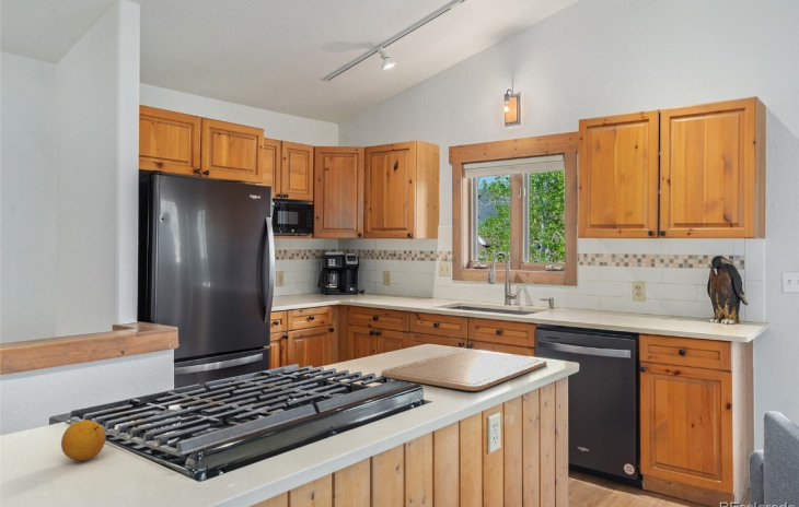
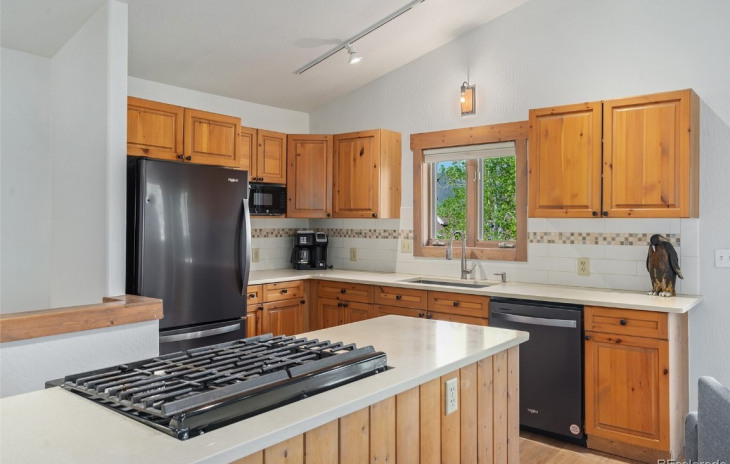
- fruit [60,418,107,462]
- chopping board [381,350,547,392]
